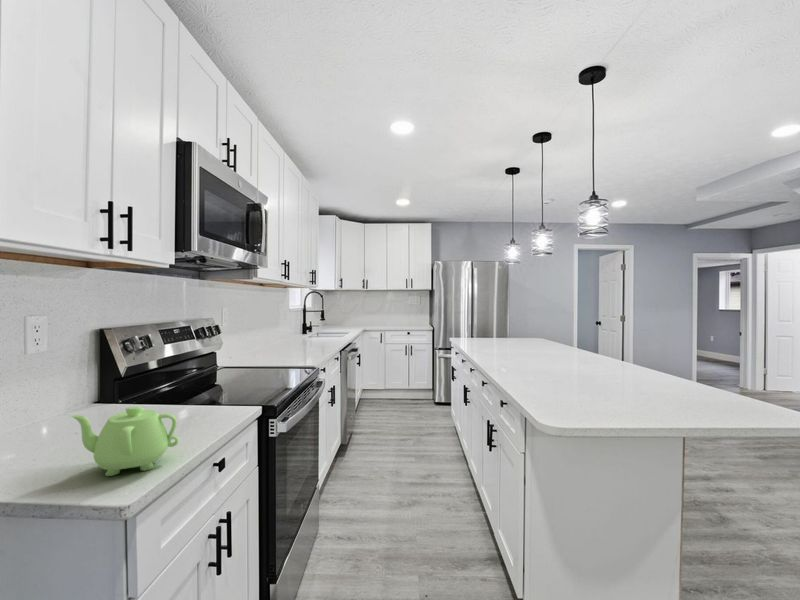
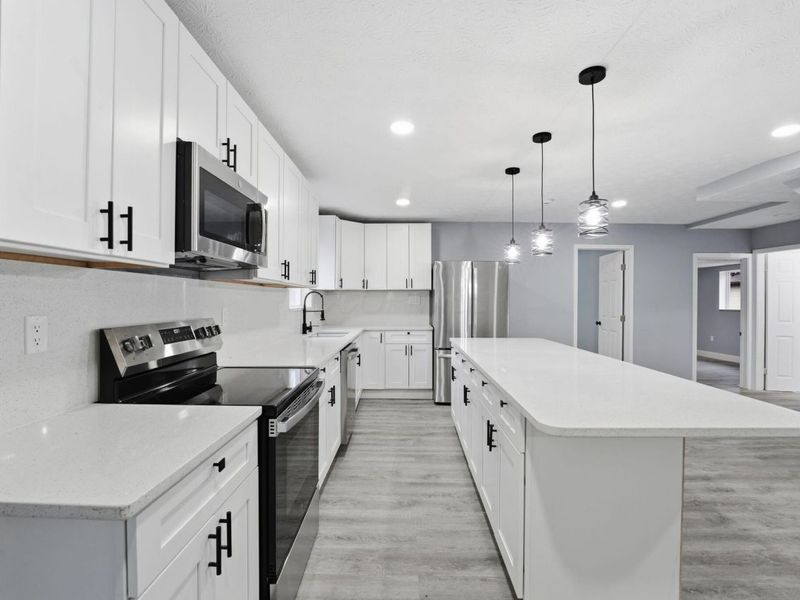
- teapot [69,405,180,477]
